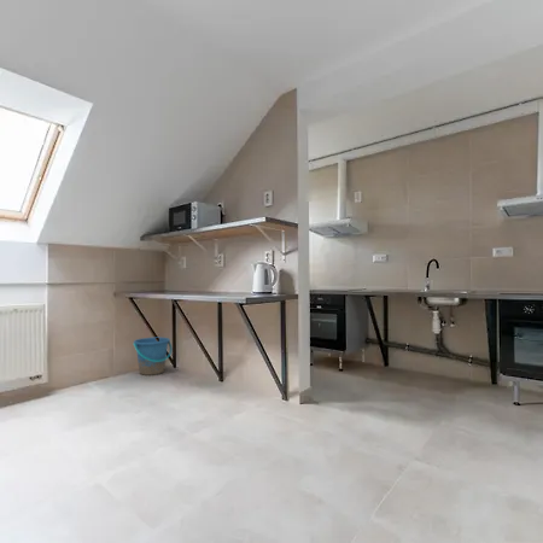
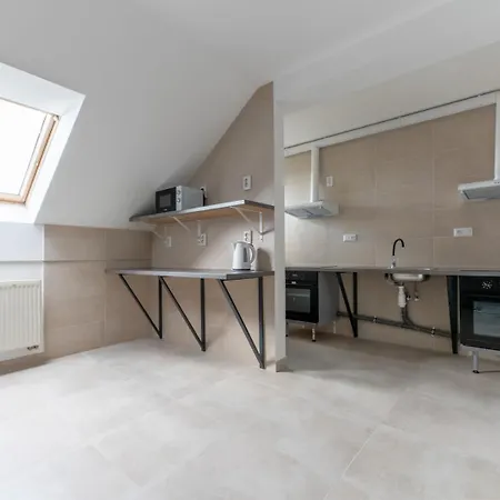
- bucket [133,337,173,376]
